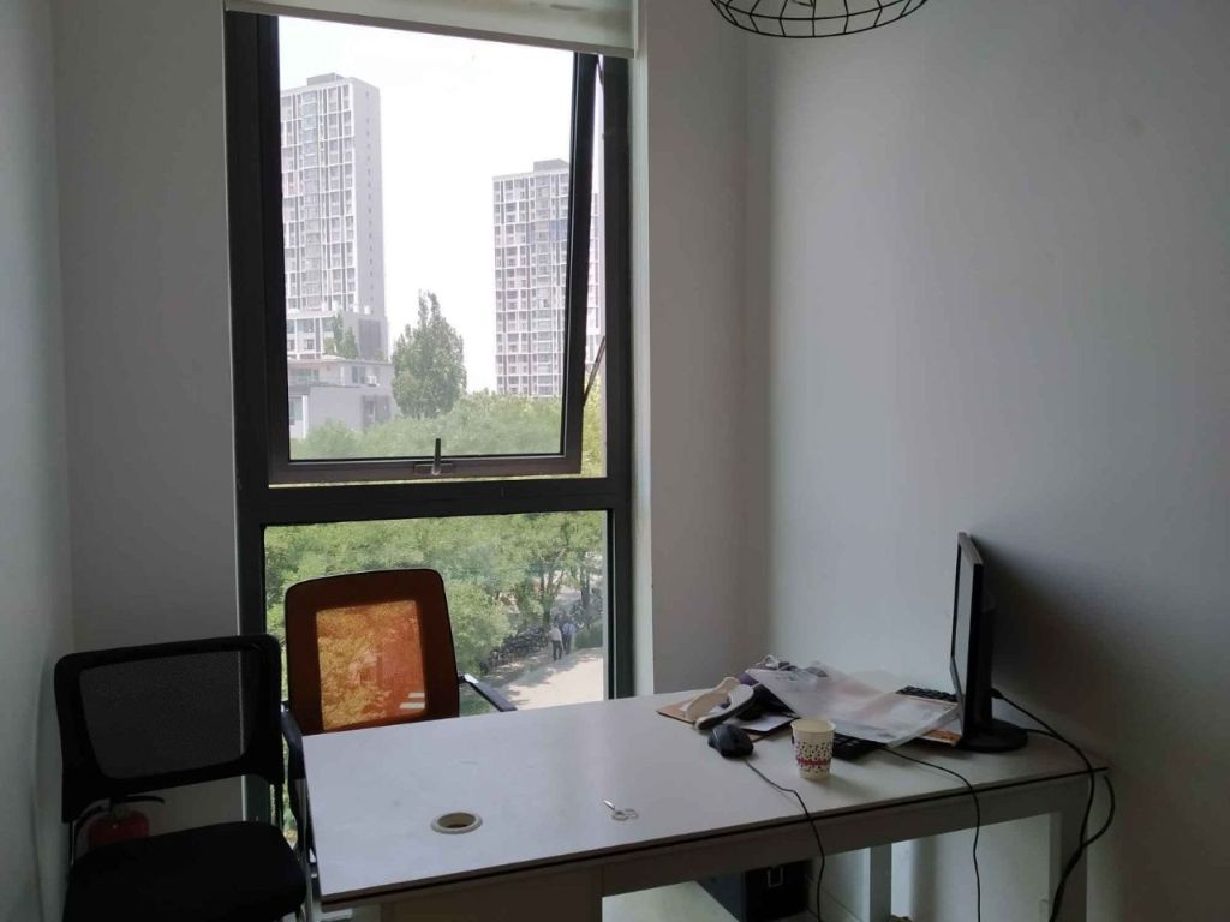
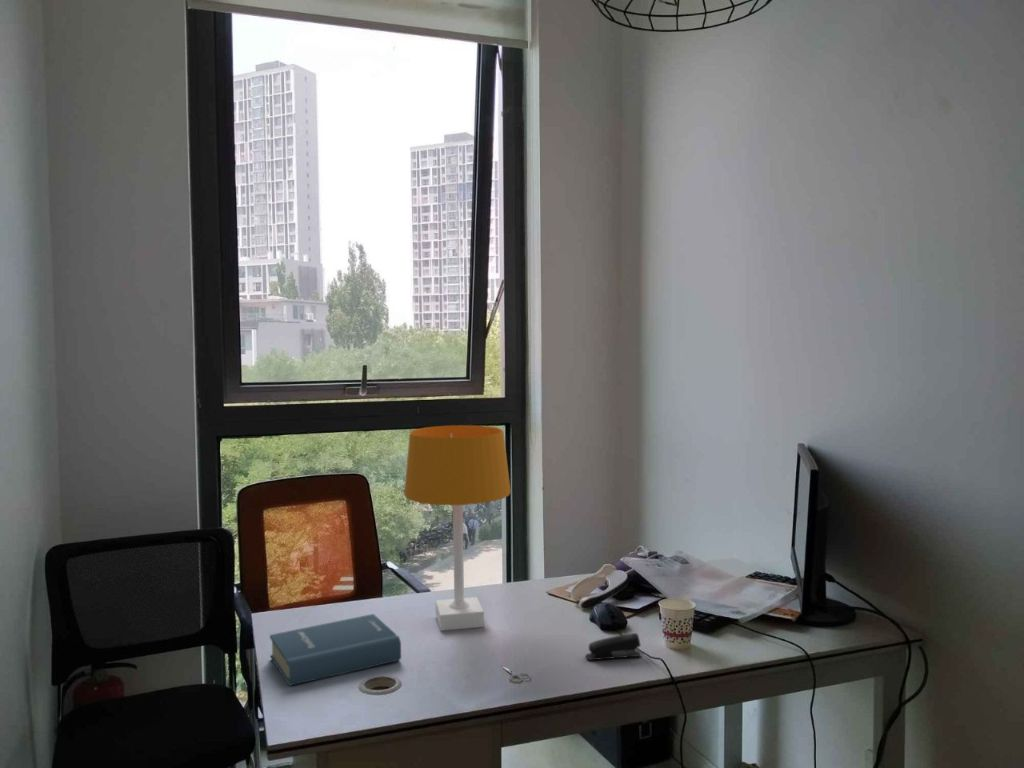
+ hardback book [269,613,402,687]
+ desk lamp [403,424,512,632]
+ stapler [584,632,642,661]
